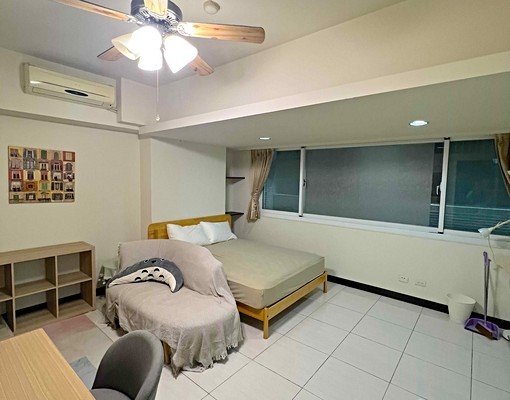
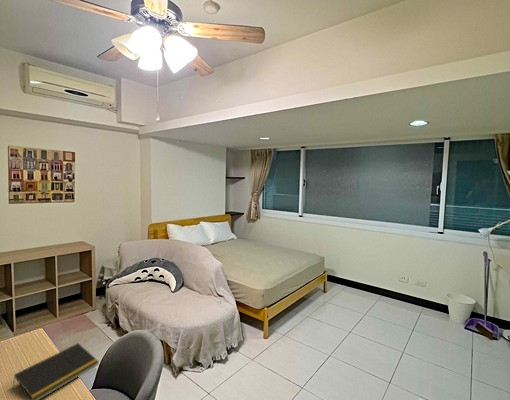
+ notepad [12,342,100,400]
